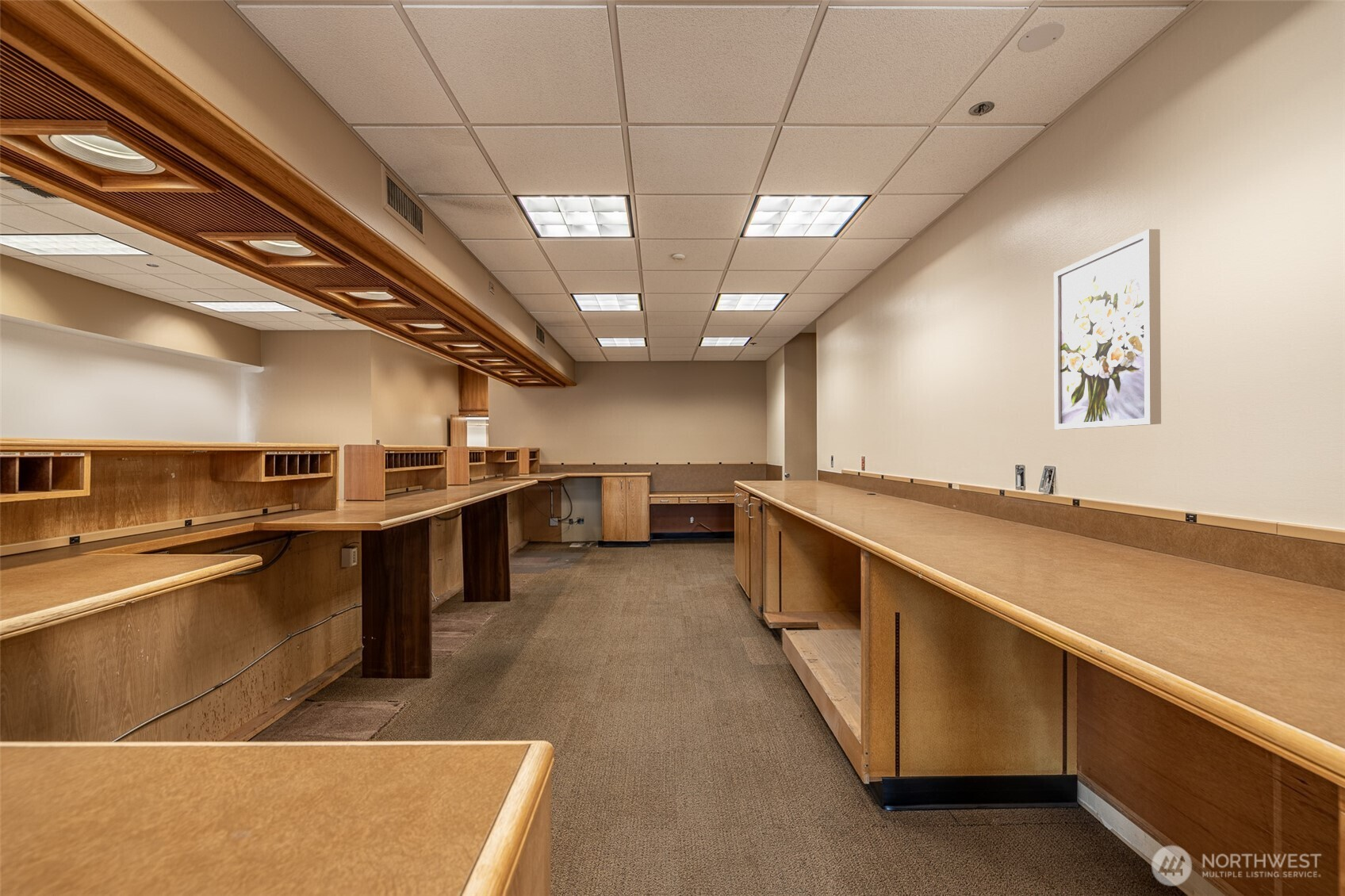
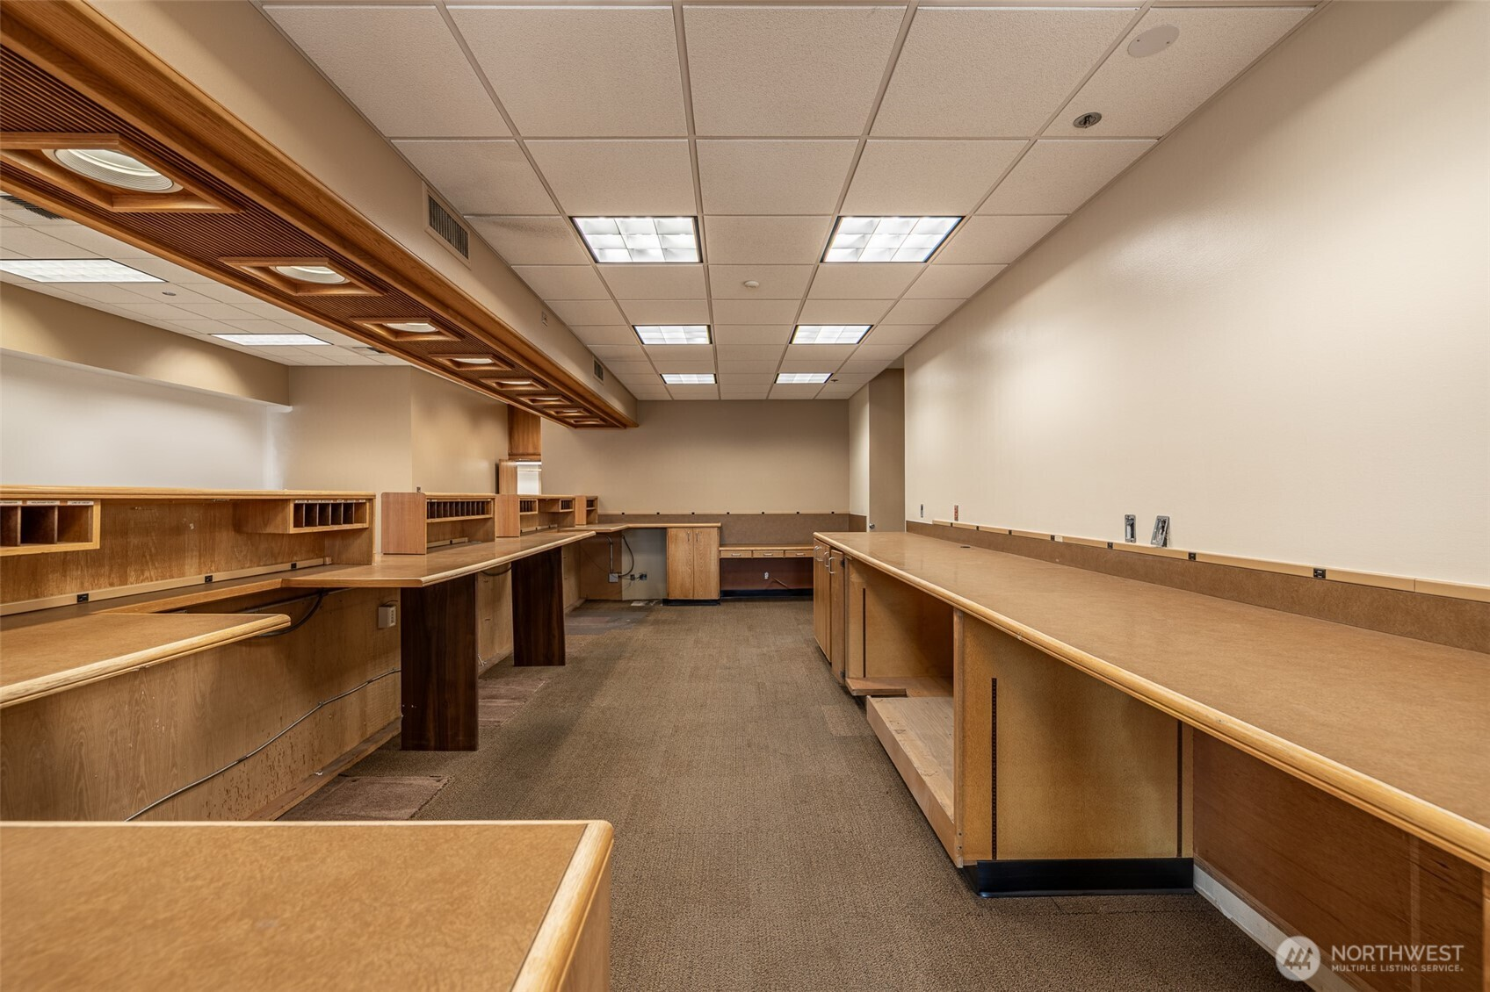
- wall art [1053,228,1162,430]
